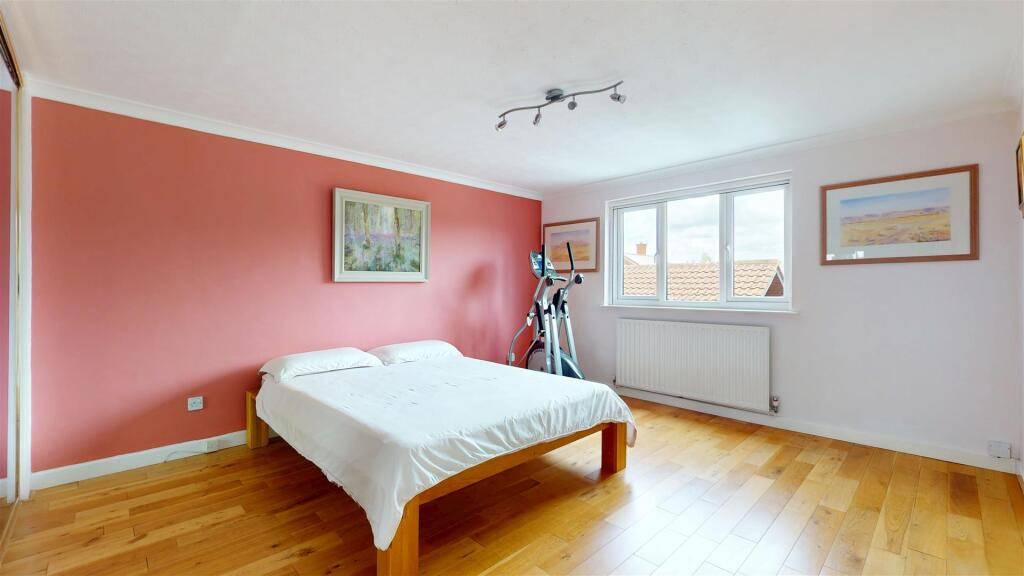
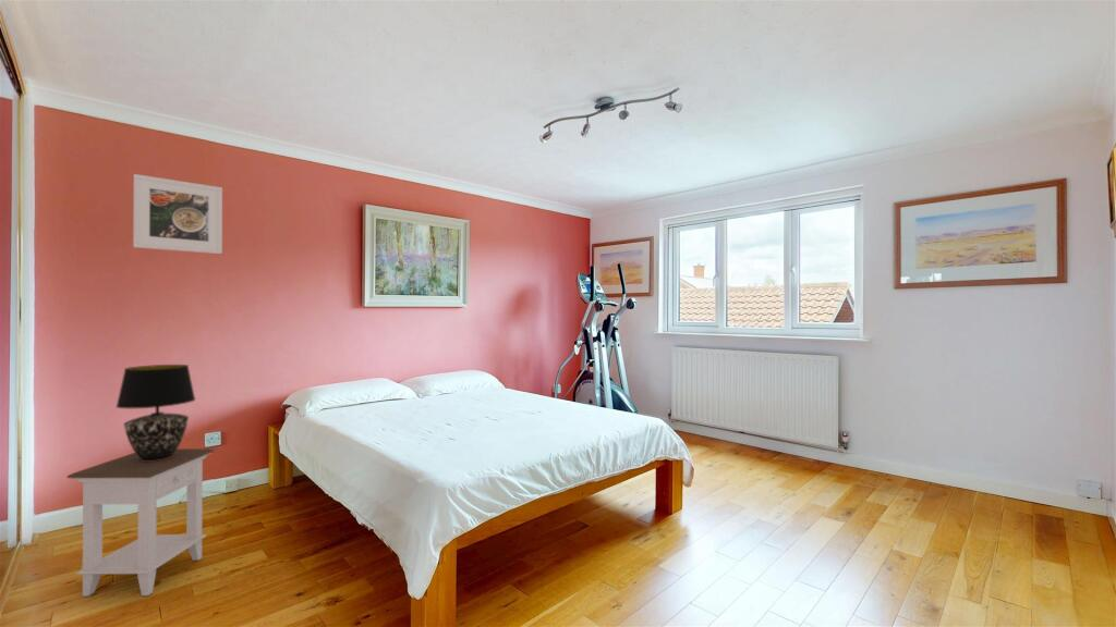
+ nightstand [66,447,215,598]
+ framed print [132,173,223,255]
+ table lamp [114,364,196,462]
